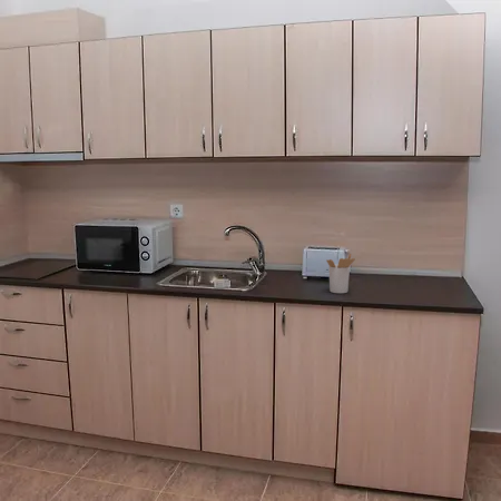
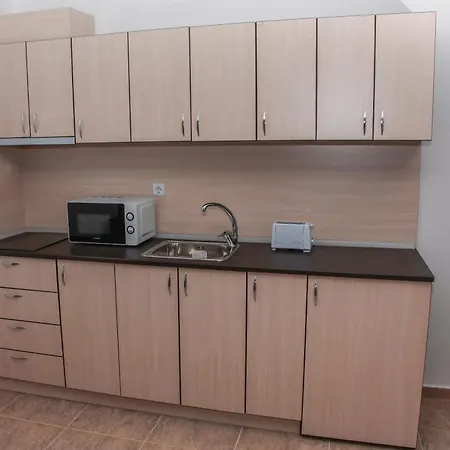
- utensil holder [325,253,356,294]
